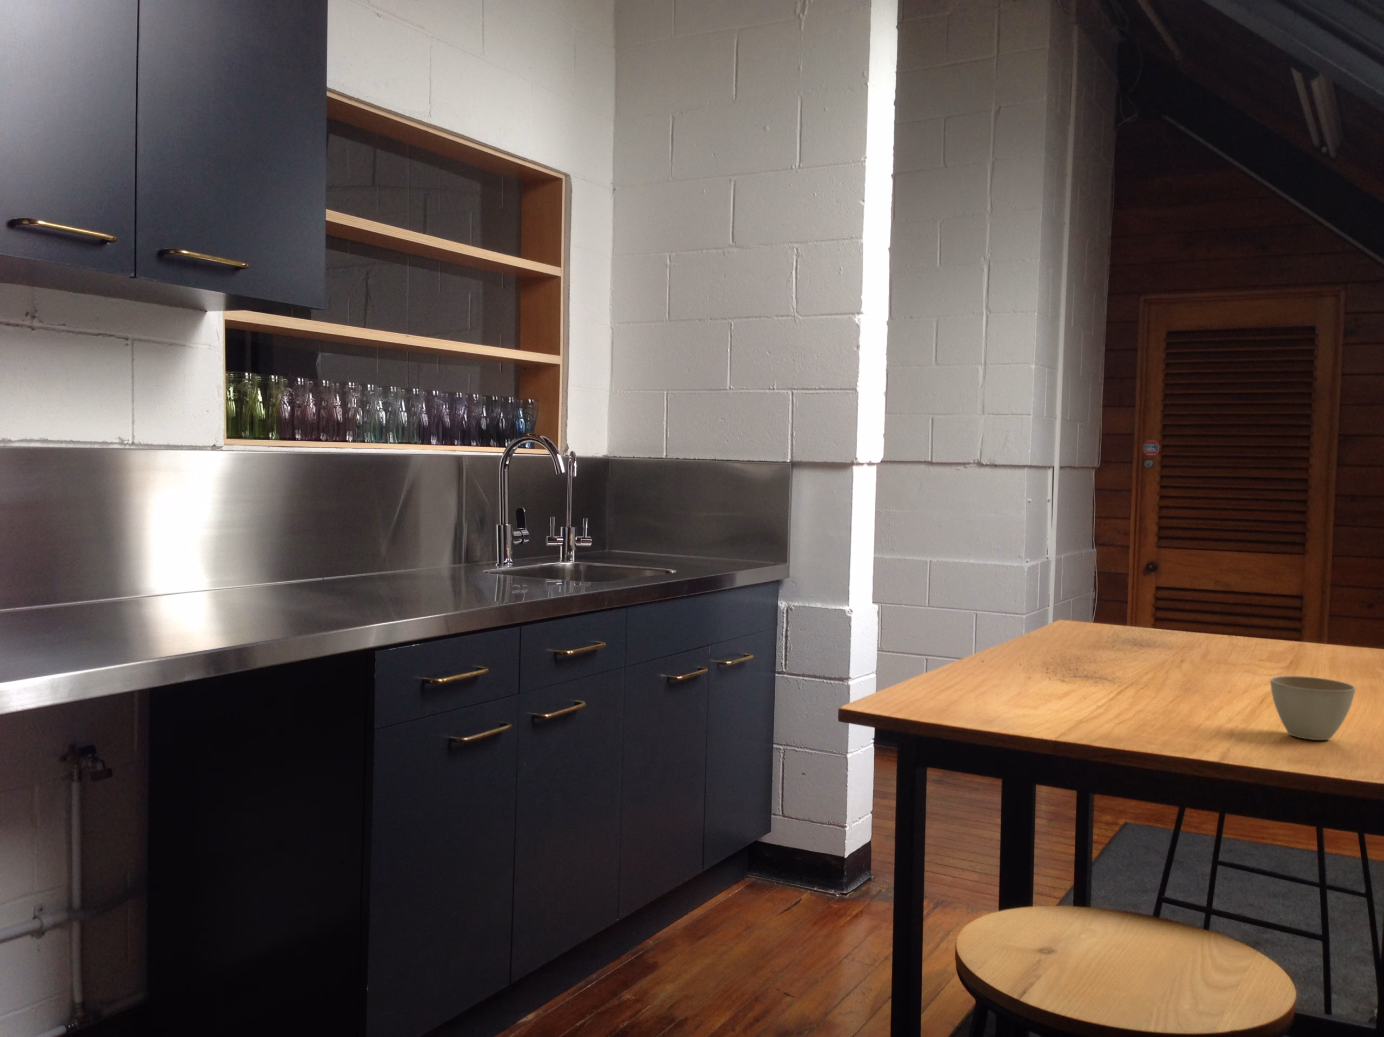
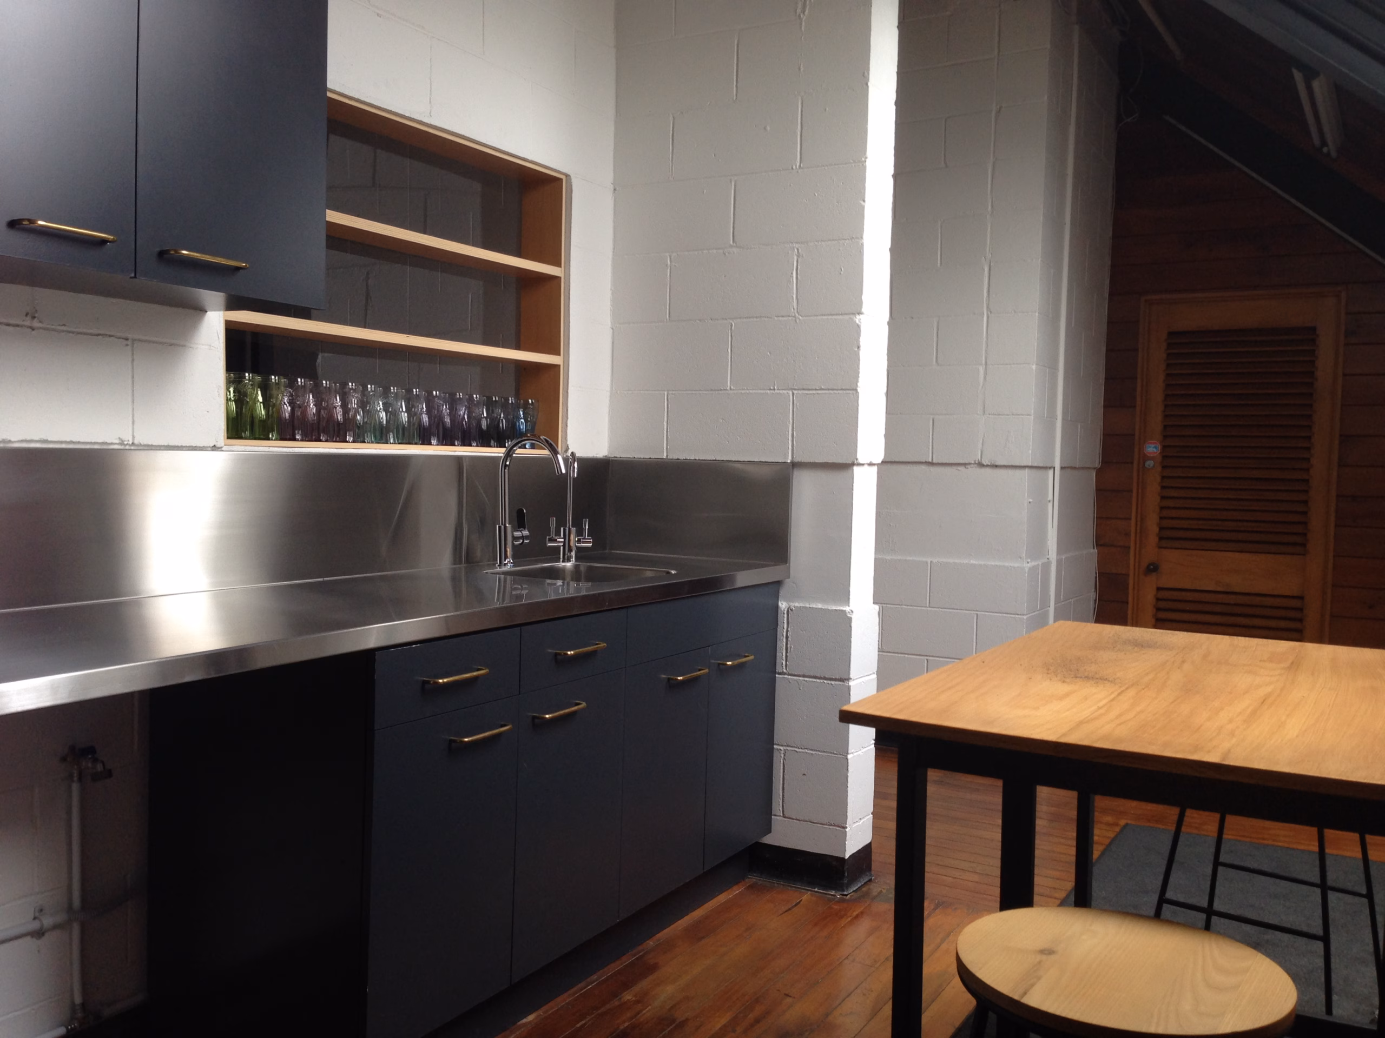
- flower pot [1270,675,1356,741]
